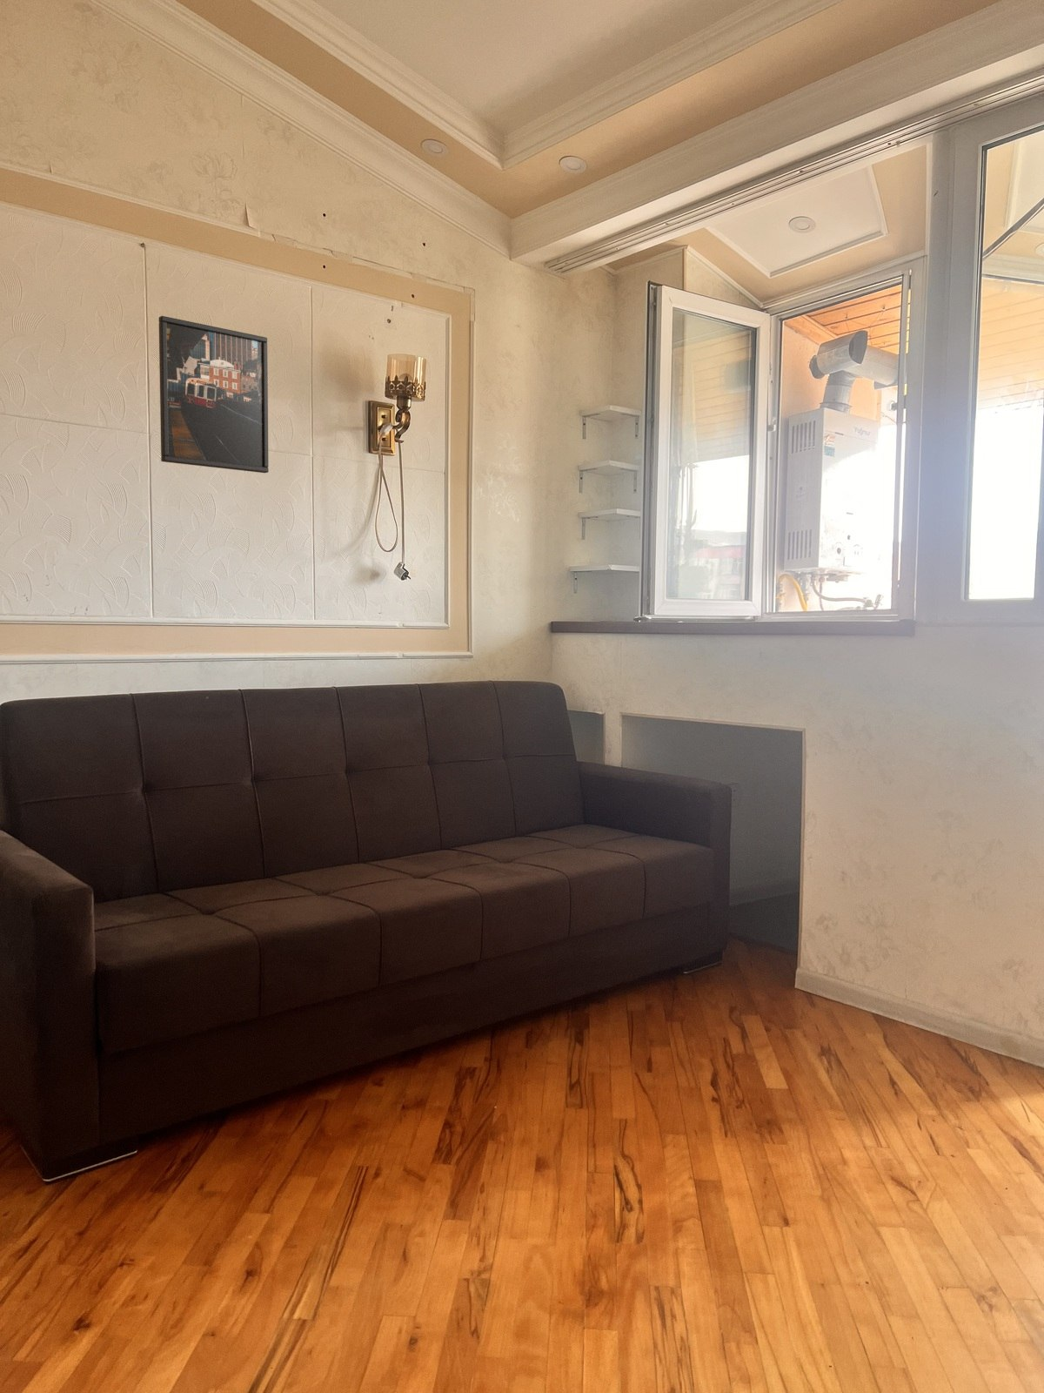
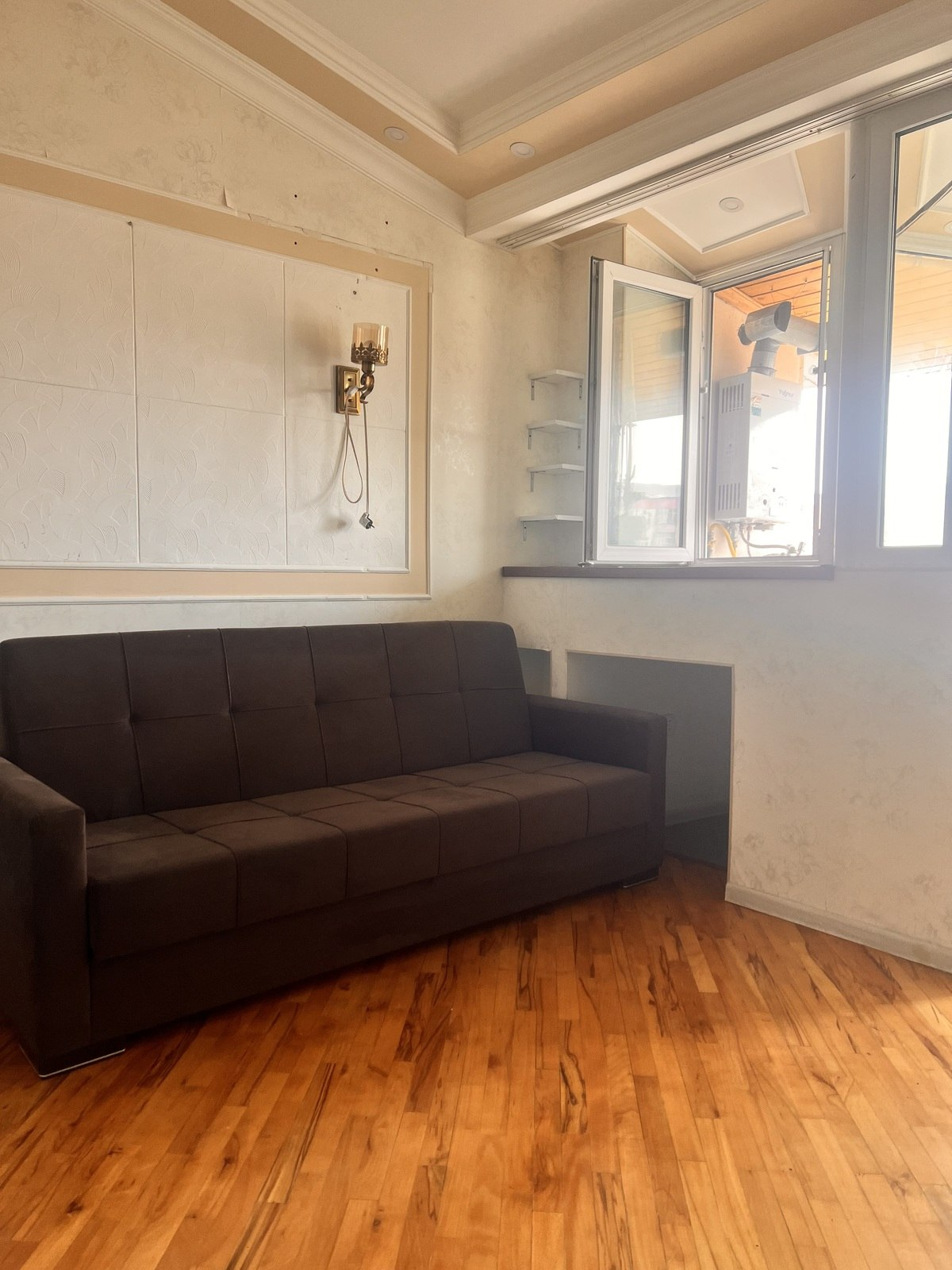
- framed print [158,315,270,474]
